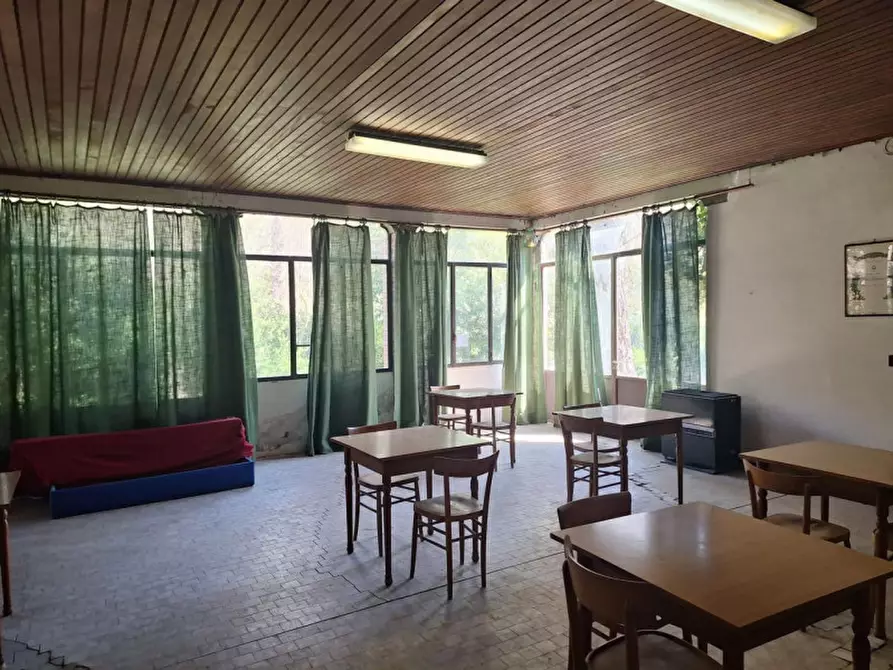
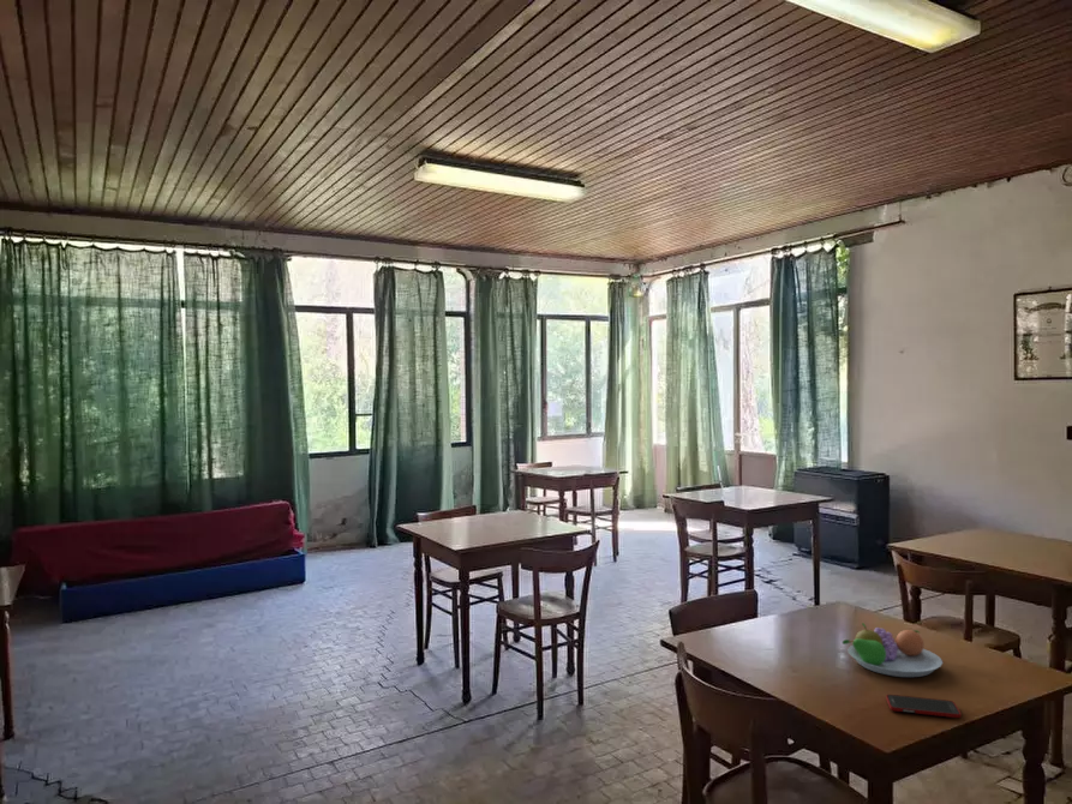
+ cell phone [885,694,963,719]
+ fruit bowl [842,622,944,678]
